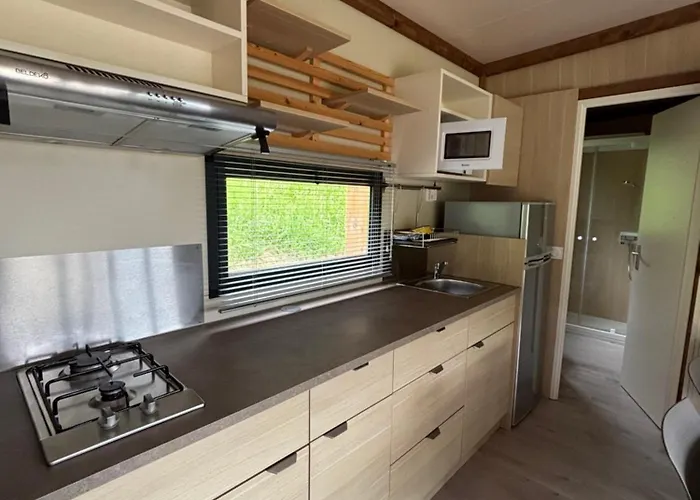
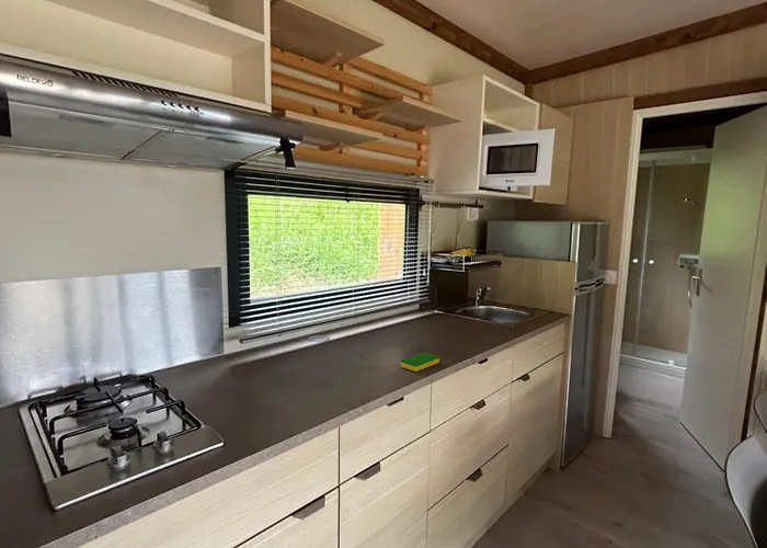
+ dish sponge [400,352,440,373]
